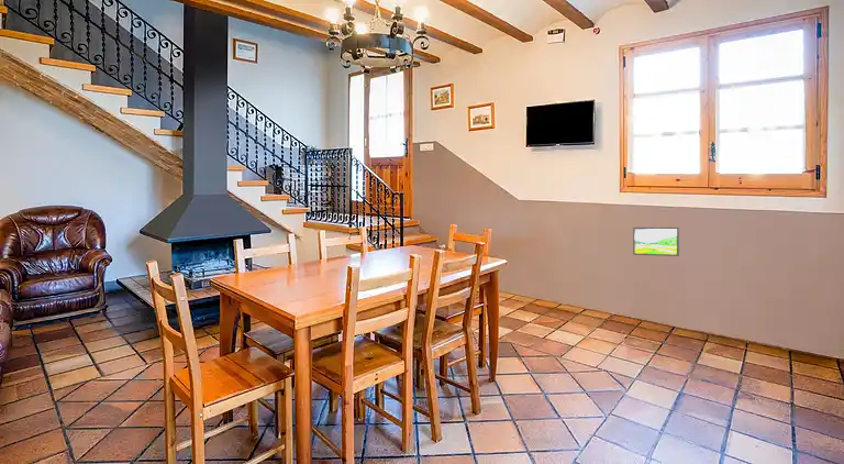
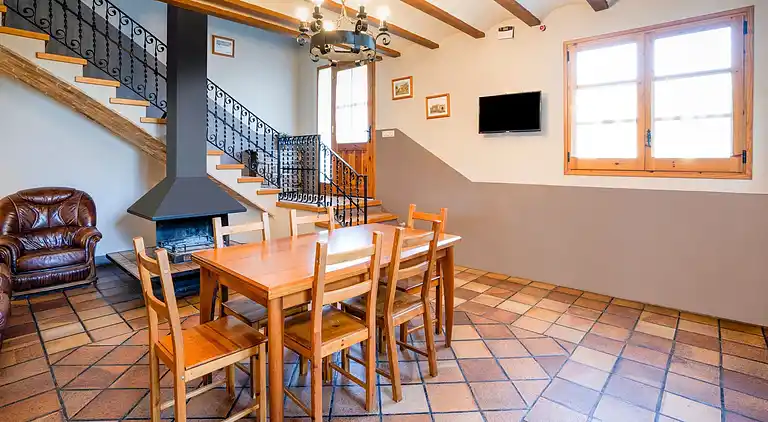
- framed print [632,227,680,257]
